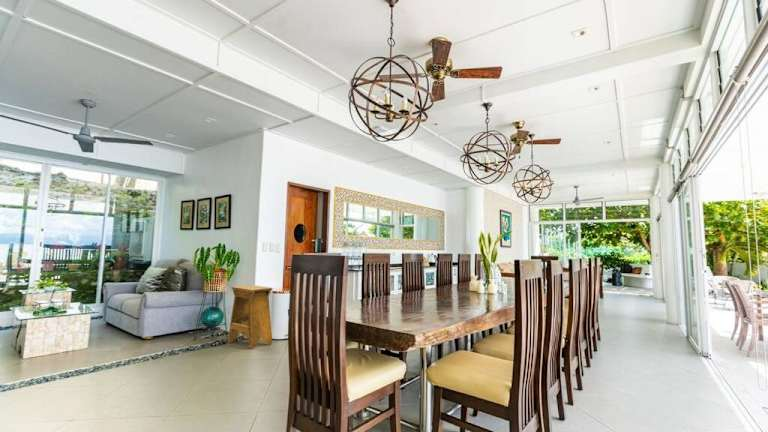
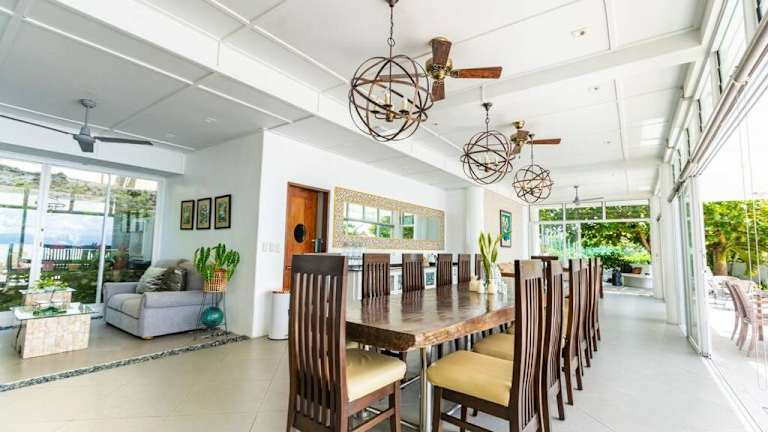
- stool [227,284,274,350]
